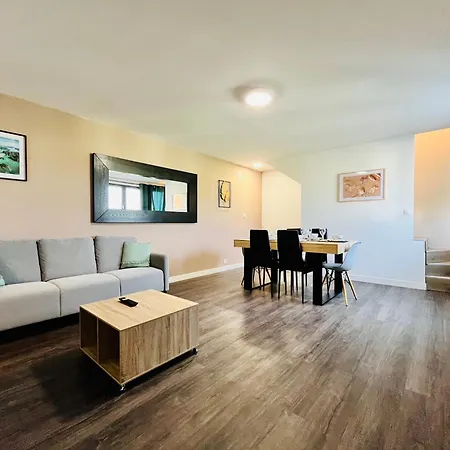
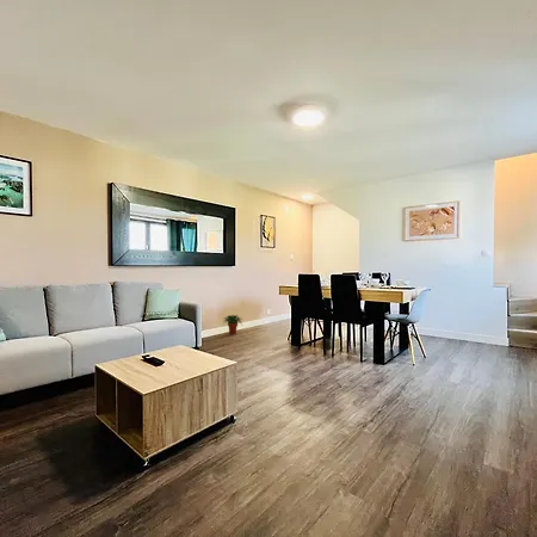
+ potted plant [222,314,243,335]
